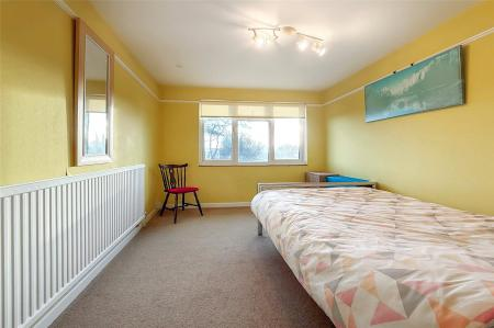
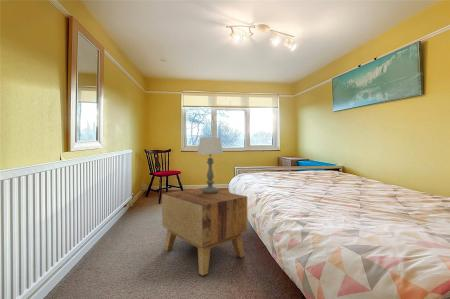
+ table lamp [196,137,224,194]
+ side table [161,187,248,277]
